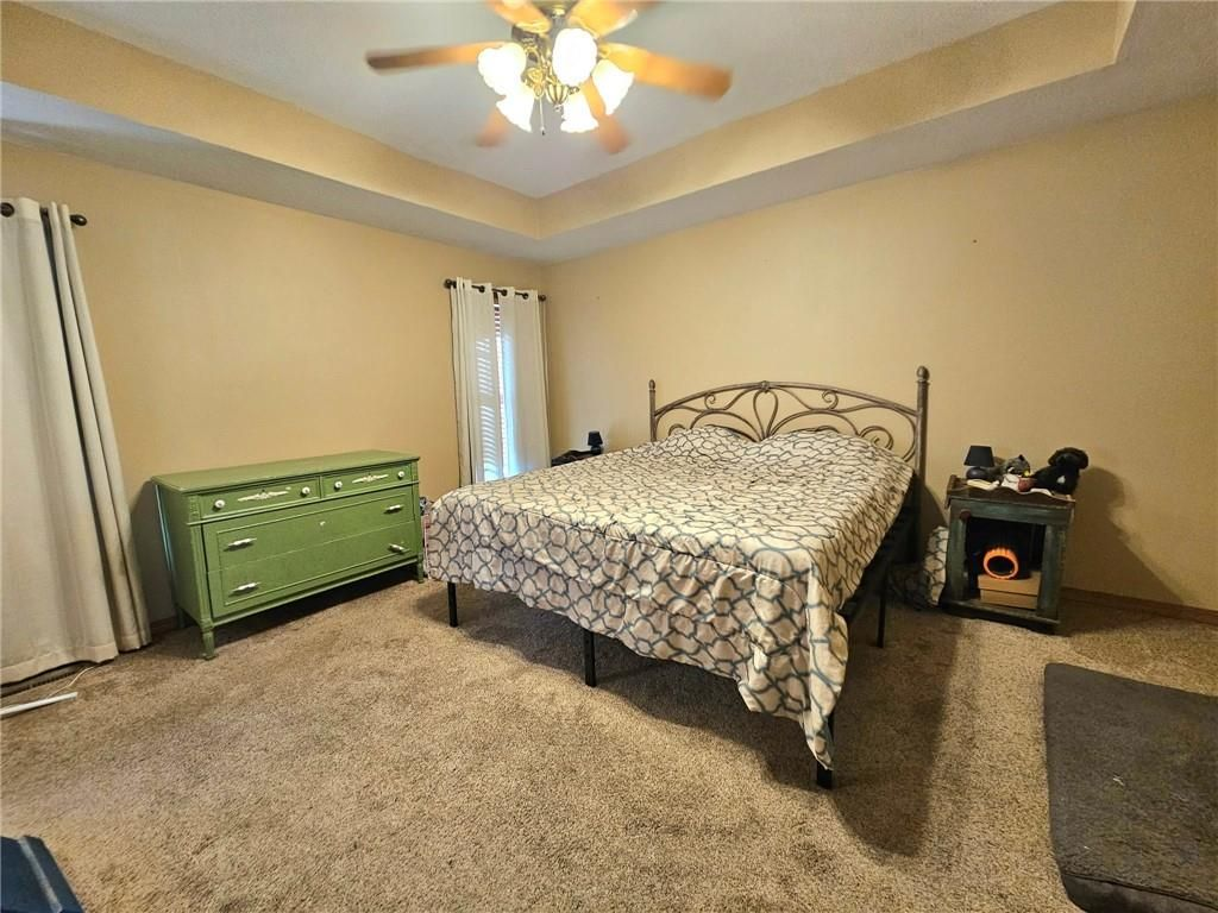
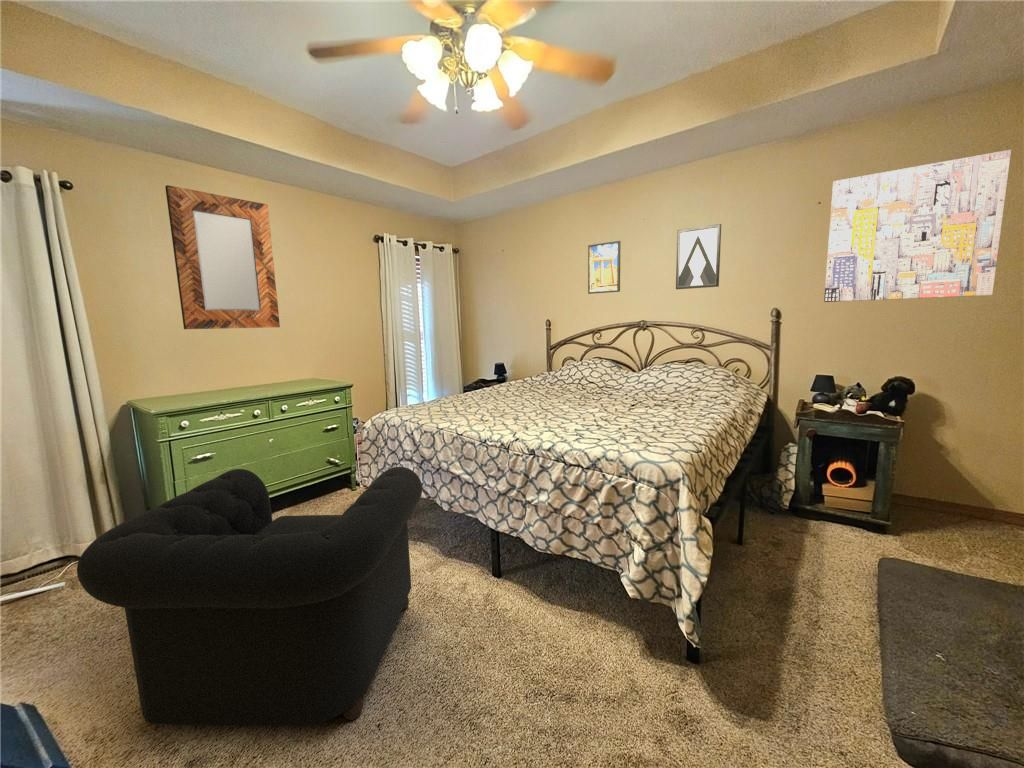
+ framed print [587,240,621,295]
+ home mirror [164,184,281,330]
+ wall art [823,149,1012,303]
+ wall art [675,223,722,290]
+ armchair [76,466,423,726]
